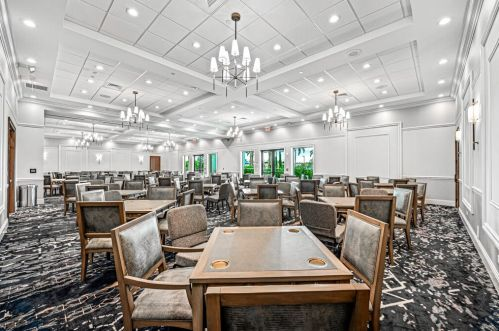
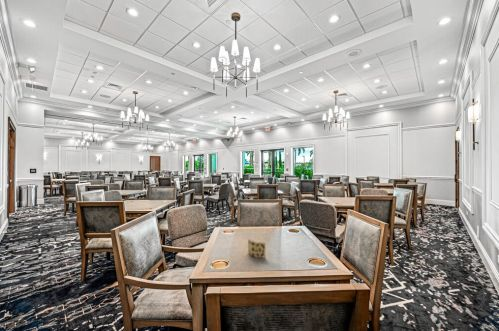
+ playing card [247,238,266,259]
